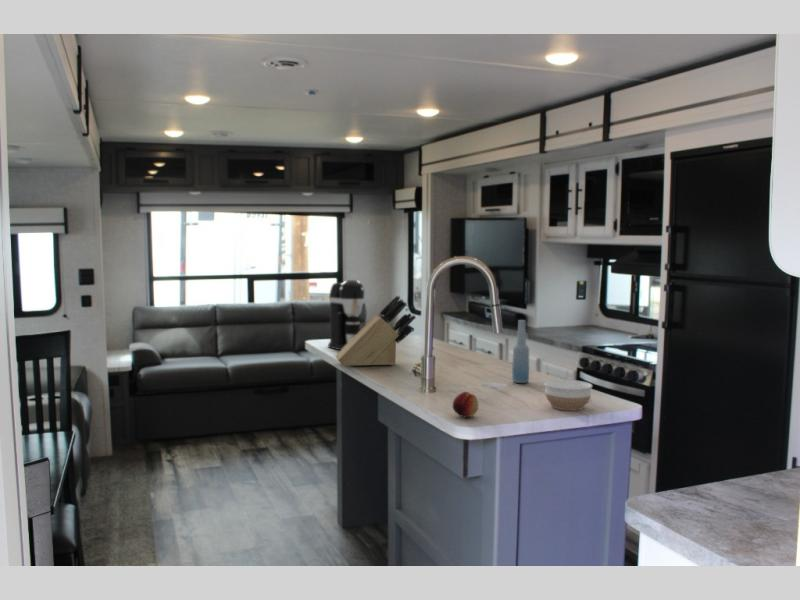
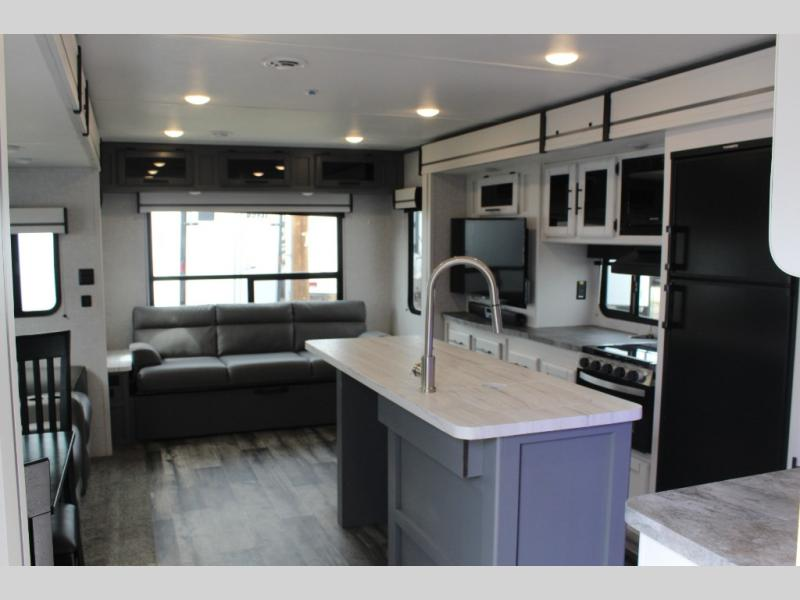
- fruit [452,391,479,418]
- coffee maker [327,279,366,351]
- bottle [511,319,530,384]
- bowl [543,379,593,411]
- knife block [334,294,417,367]
